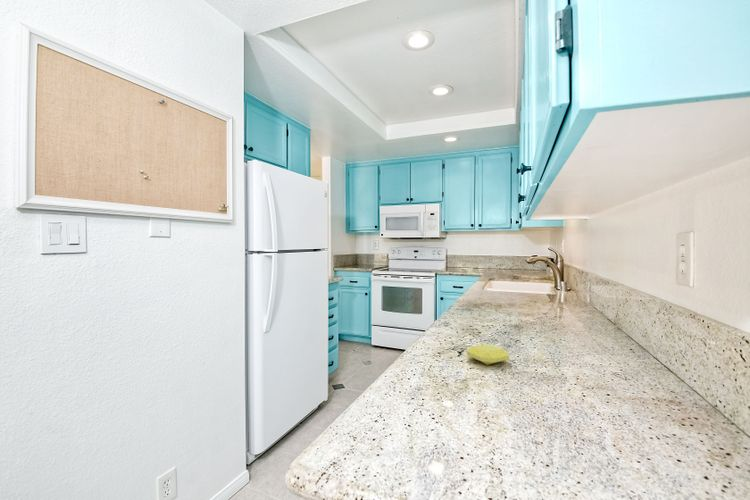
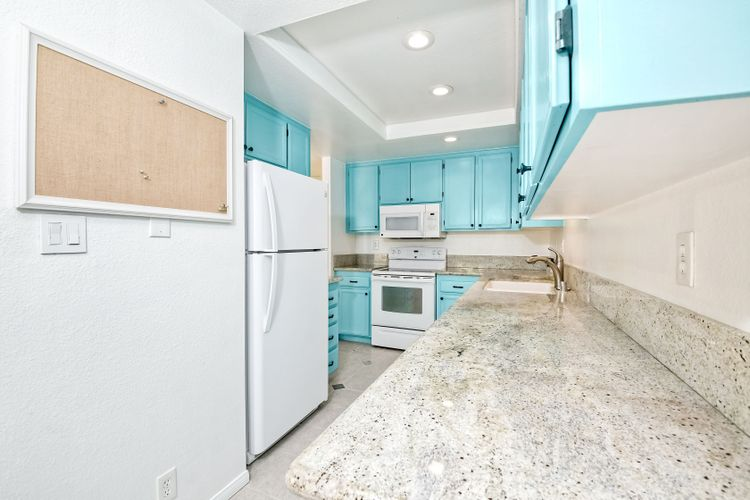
- soap bar [466,343,510,366]
